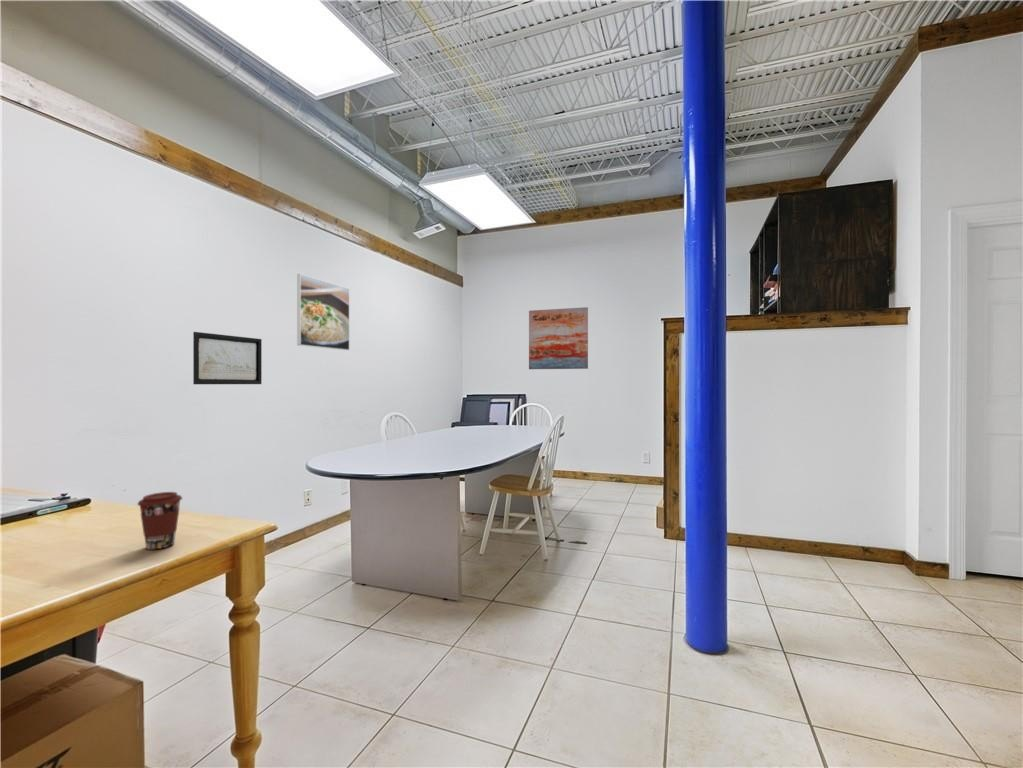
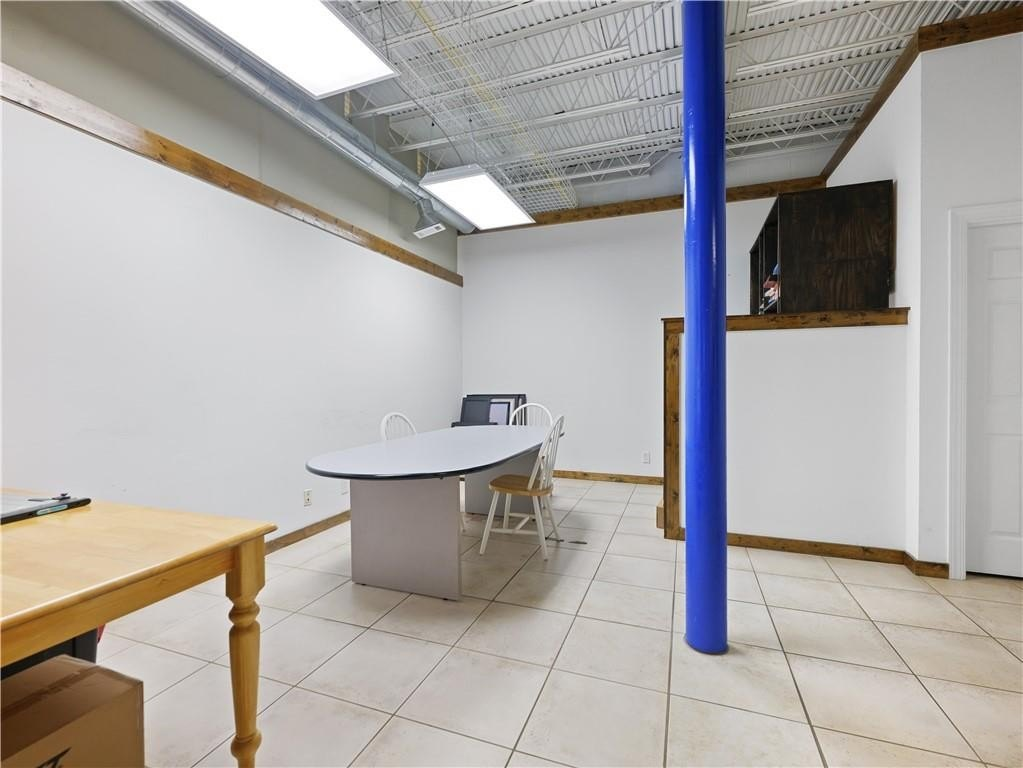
- coffee cup [136,491,183,551]
- wall art [192,331,263,385]
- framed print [296,273,350,351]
- wall art [528,306,589,370]
